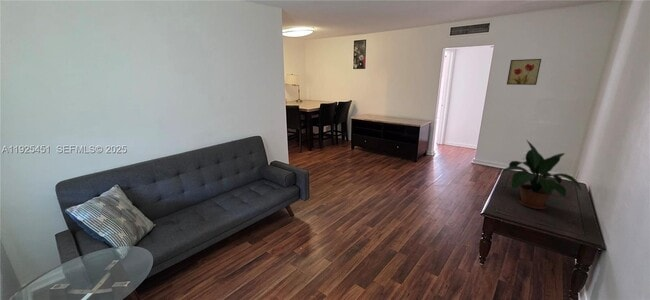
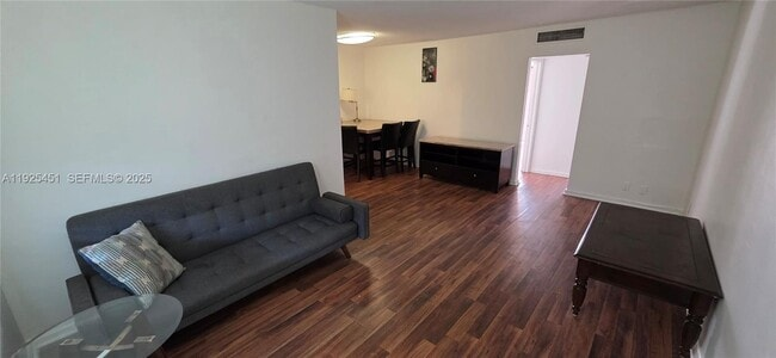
- potted plant [498,139,582,210]
- wall art [506,58,542,86]
